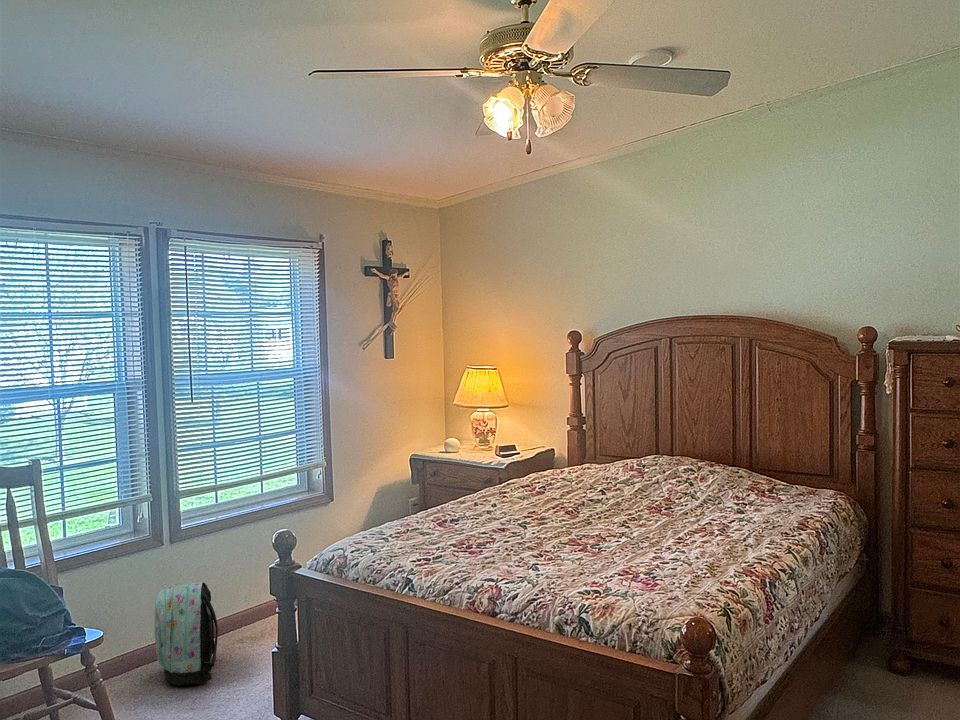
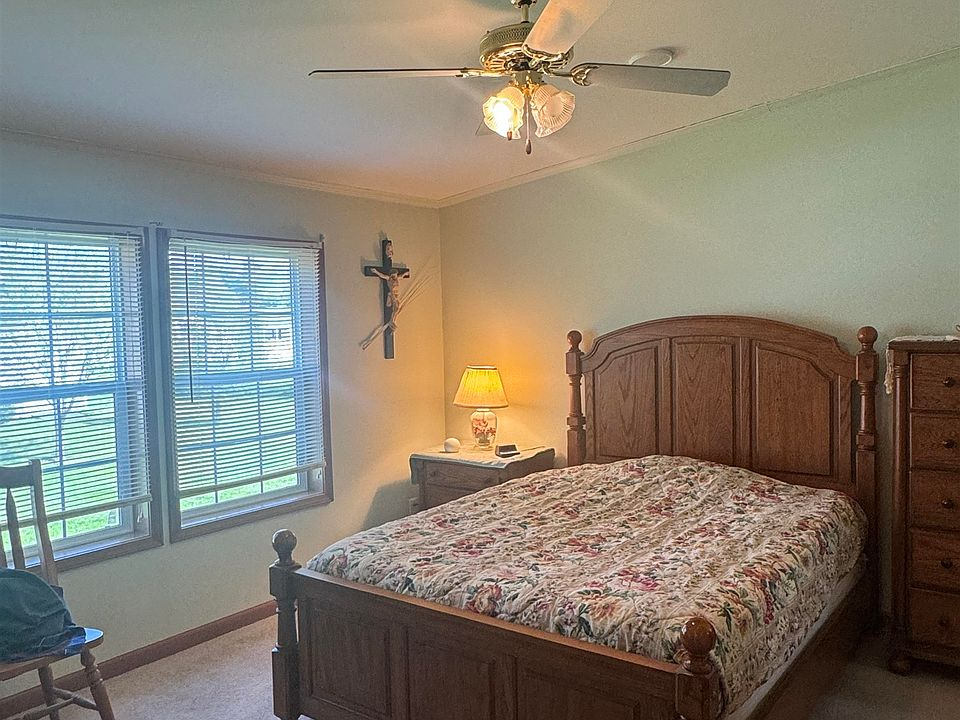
- backpack [154,581,219,686]
